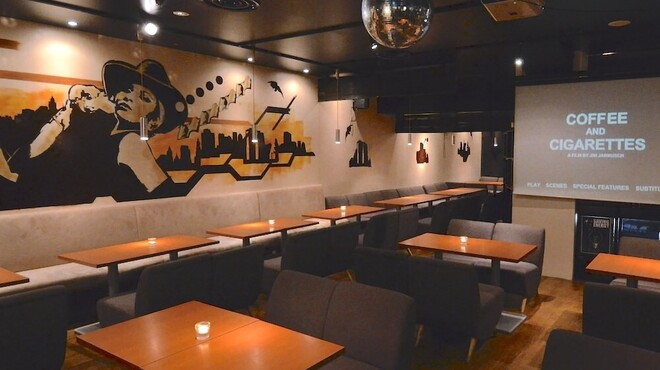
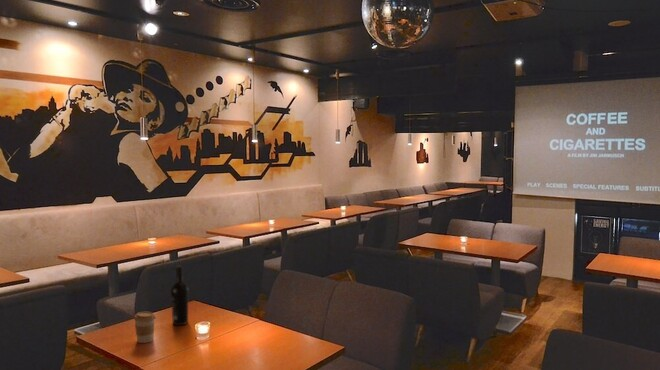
+ coffee cup [133,311,156,344]
+ wine bottle [170,264,189,327]
